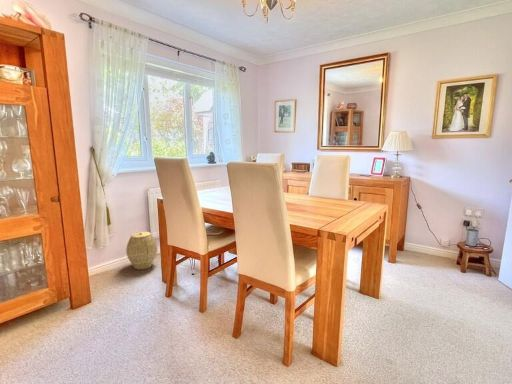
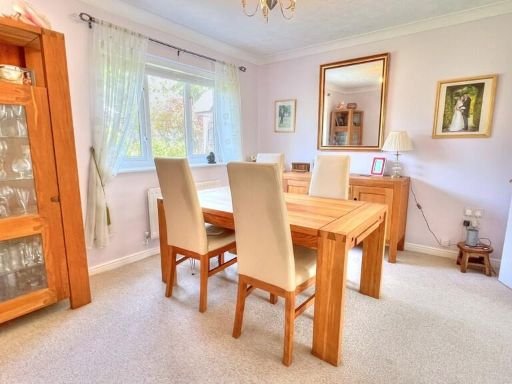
- woven basket [125,231,158,270]
